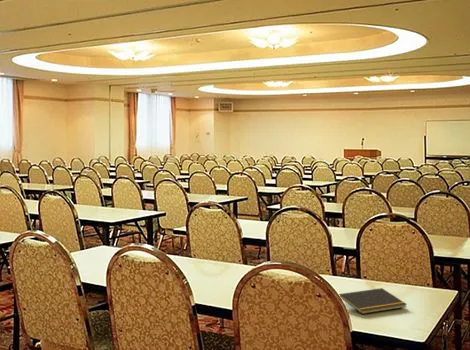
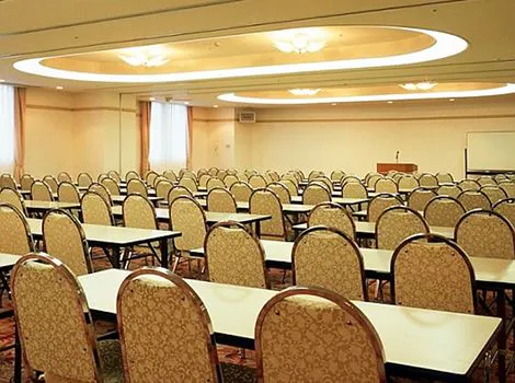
- notepad [338,287,408,315]
